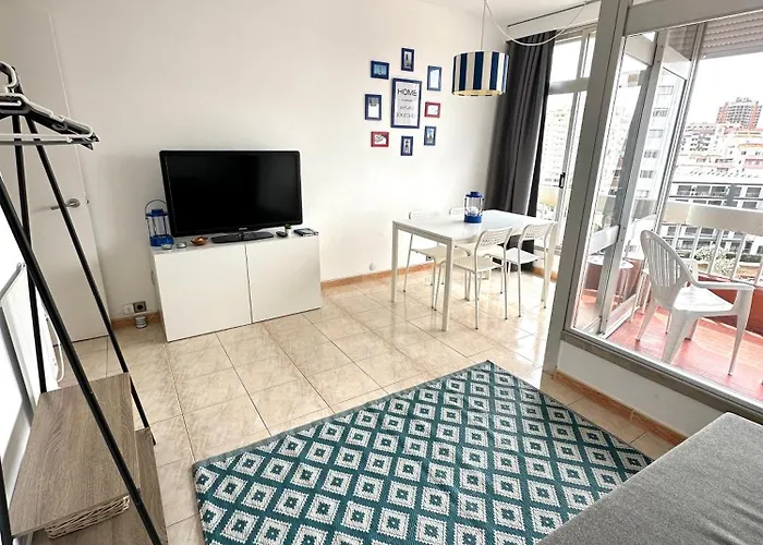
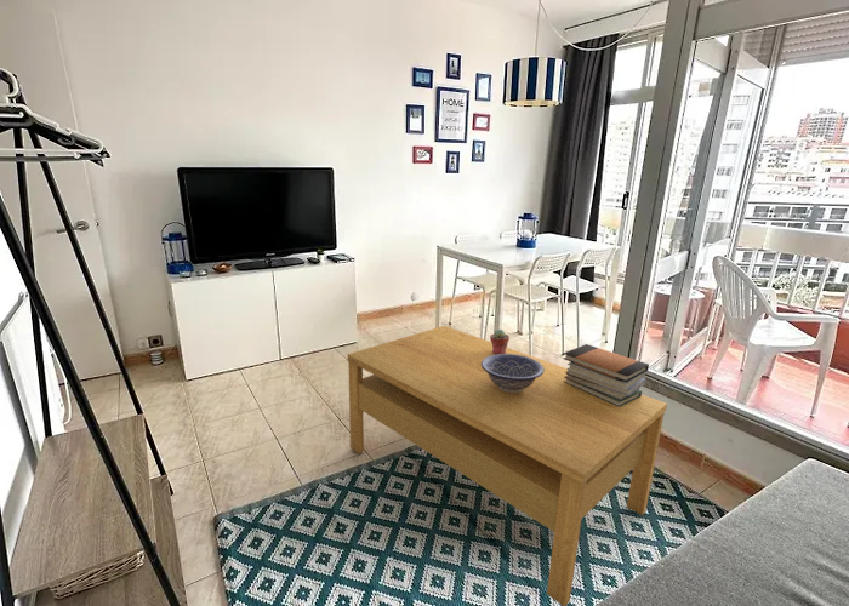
+ book stack [562,343,650,407]
+ coffee table [347,325,668,606]
+ potted succulent [489,328,511,354]
+ decorative bowl [482,354,545,393]
